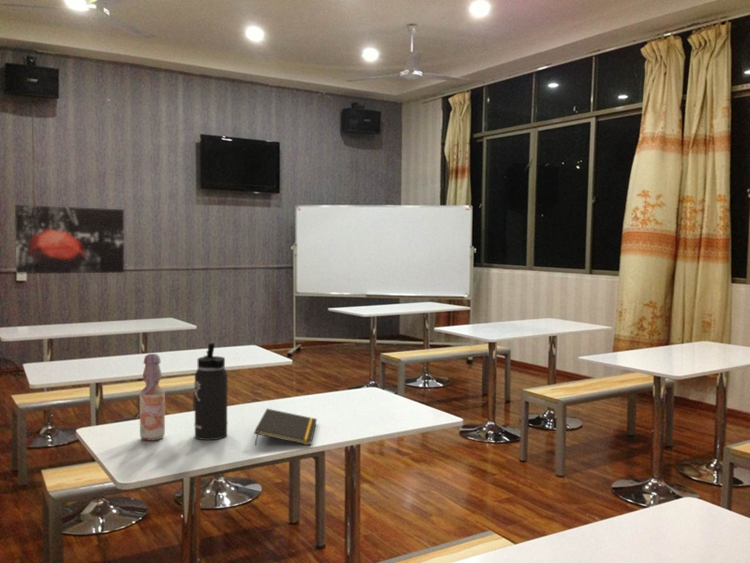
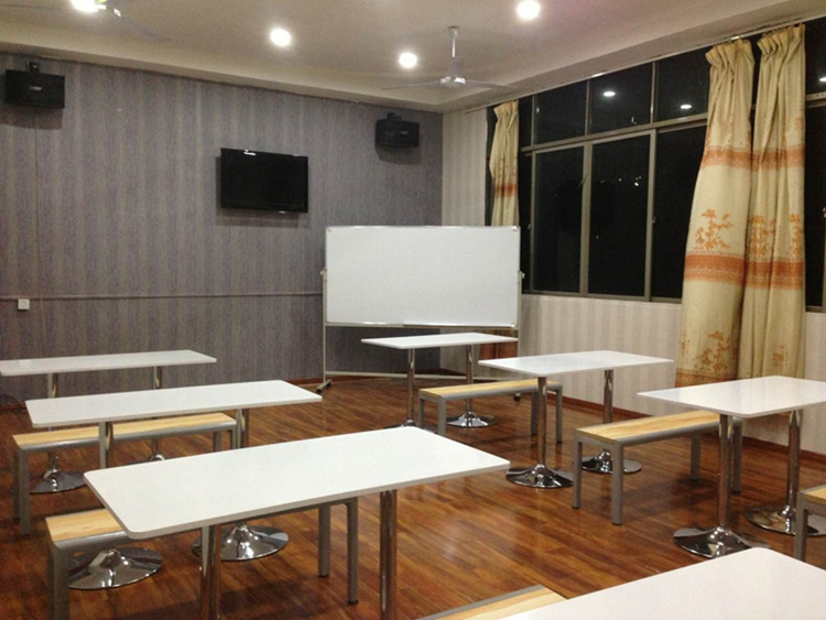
- notepad [253,408,318,447]
- bottle [139,353,166,442]
- wall art [14,204,125,275]
- thermos bottle [193,342,229,441]
